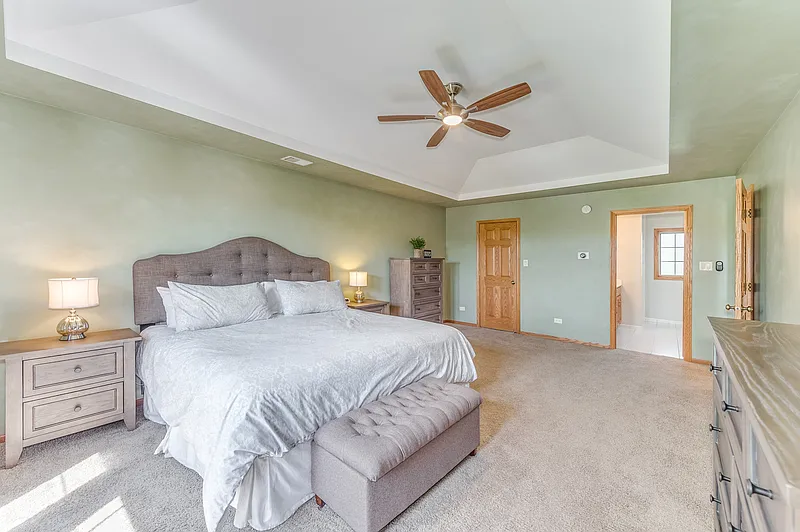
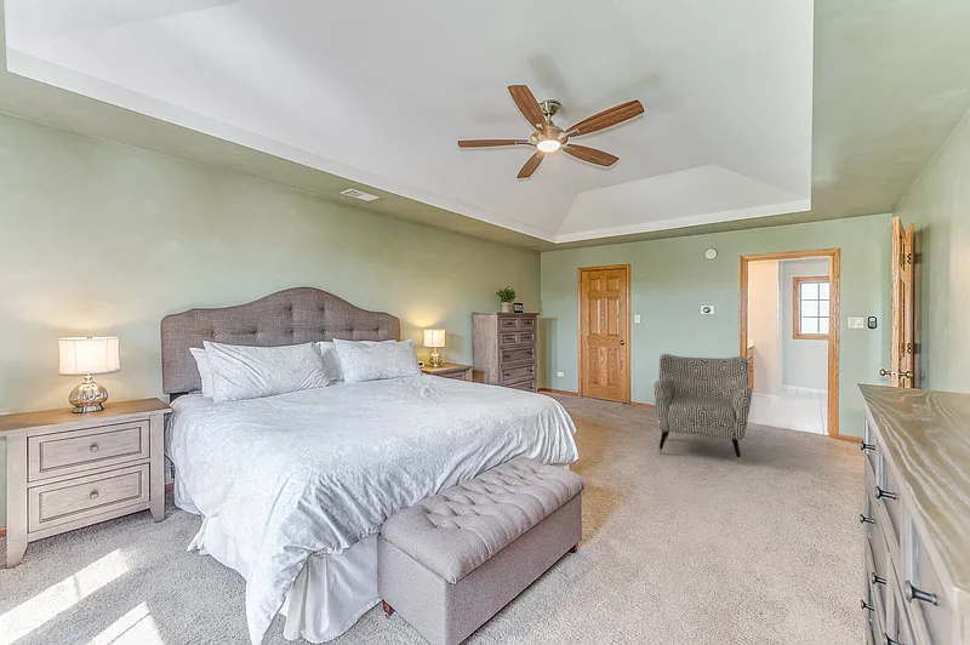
+ armchair [652,353,753,464]
